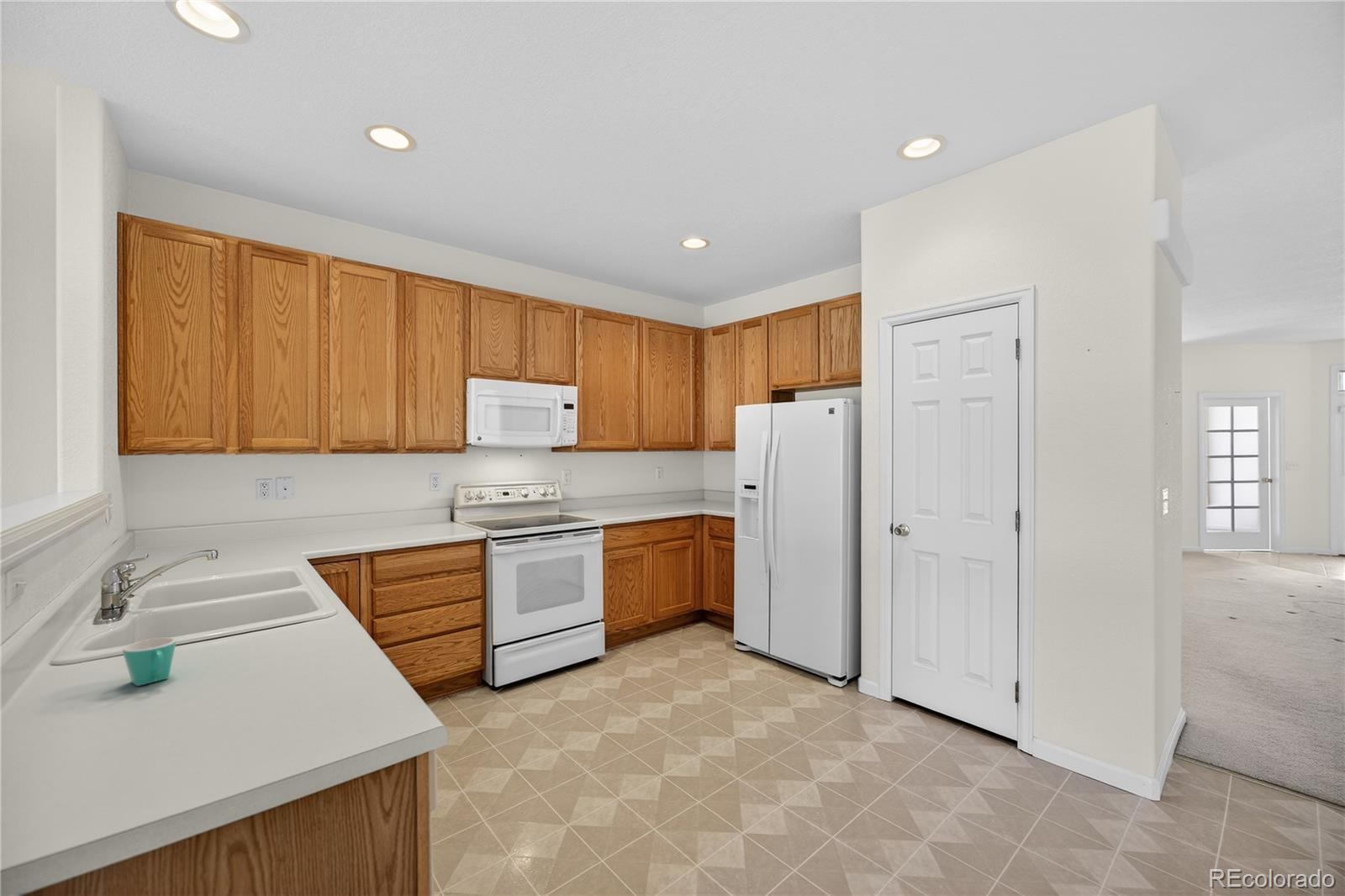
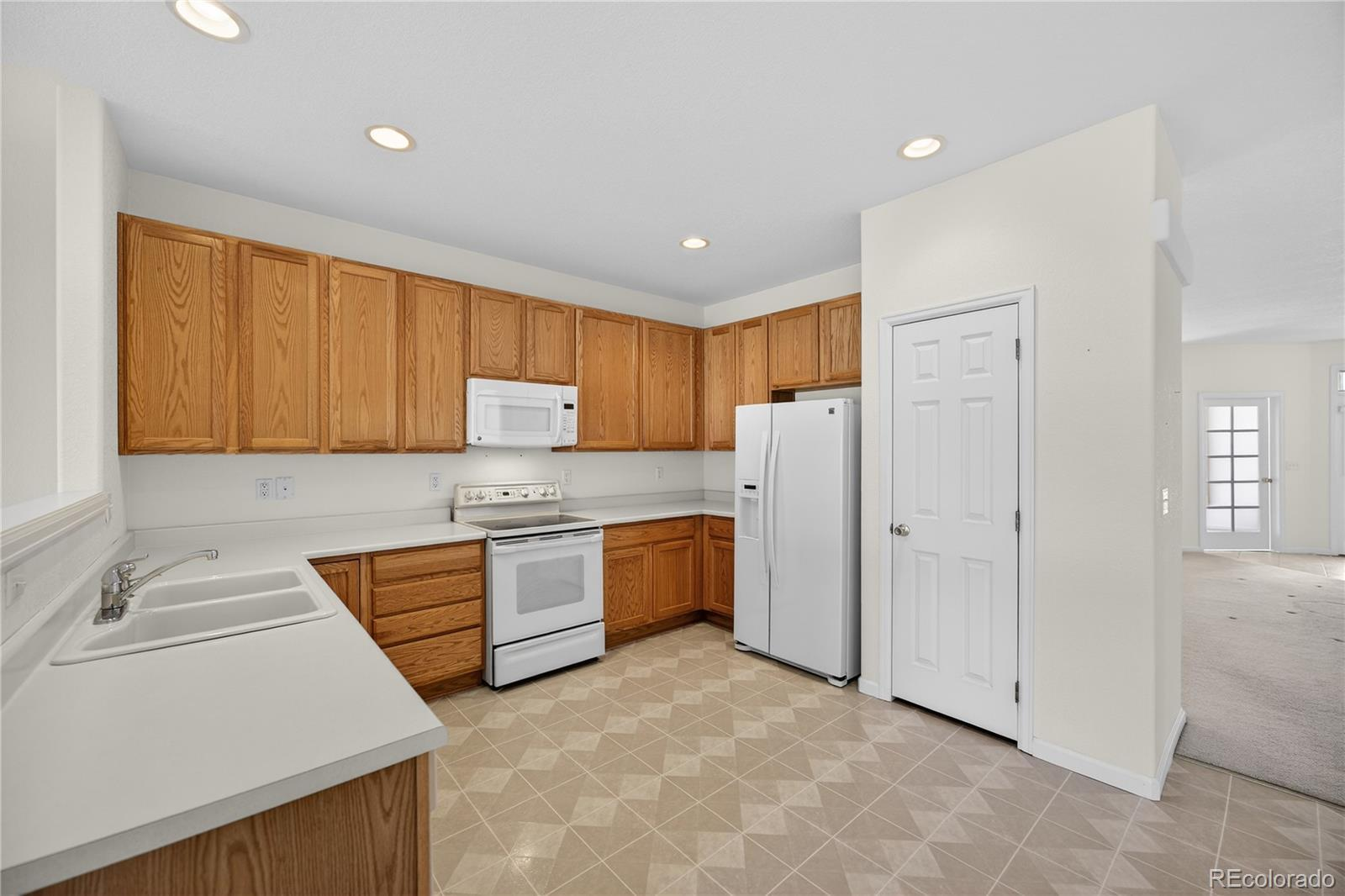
- mug [122,637,177,687]
